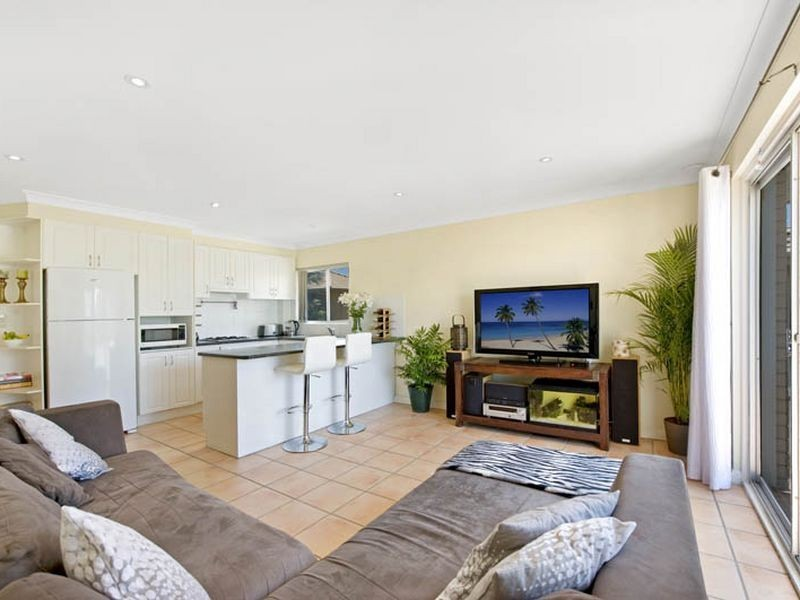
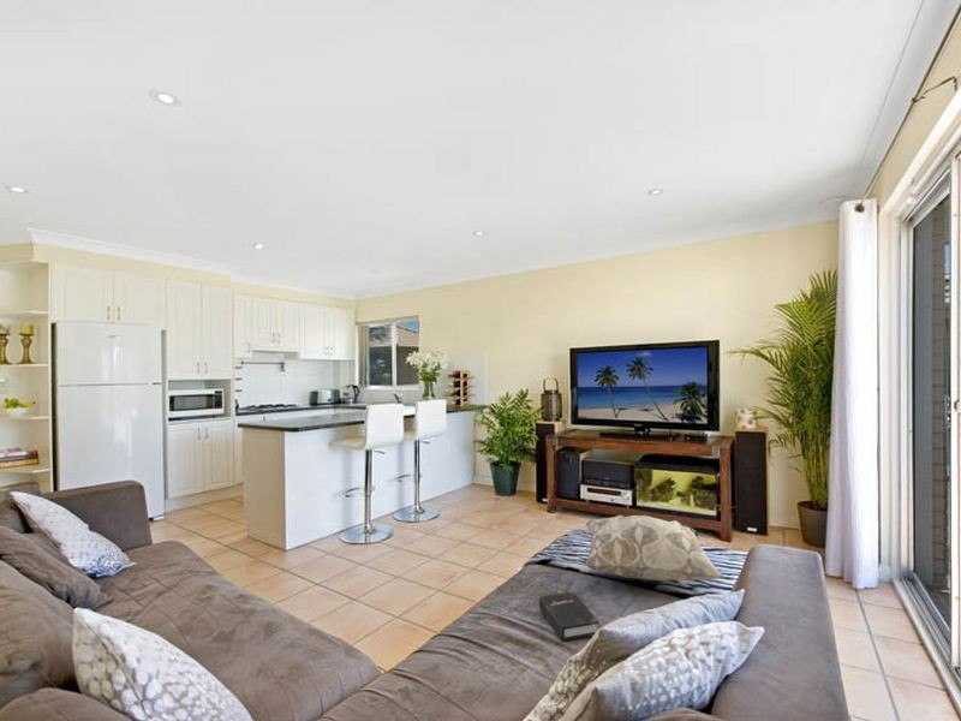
+ decorative pillow [585,514,726,582]
+ hardback book [538,590,601,642]
